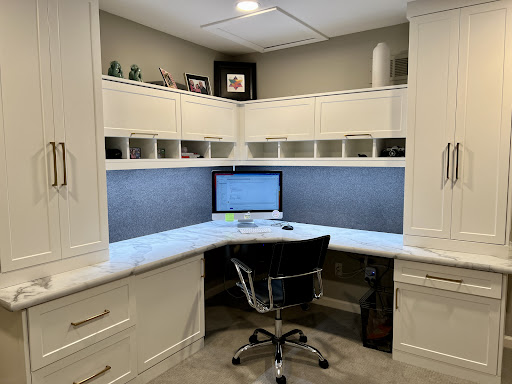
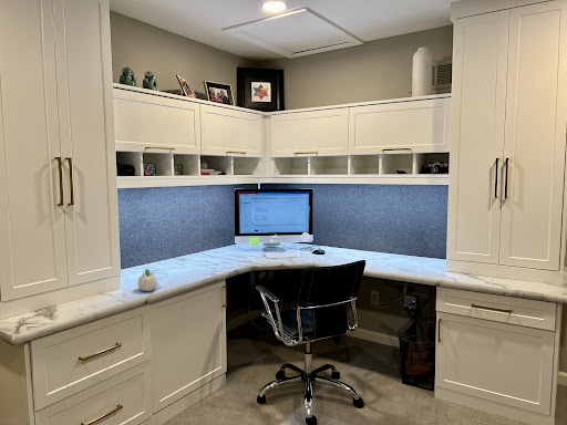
+ succulent planter [137,268,158,292]
